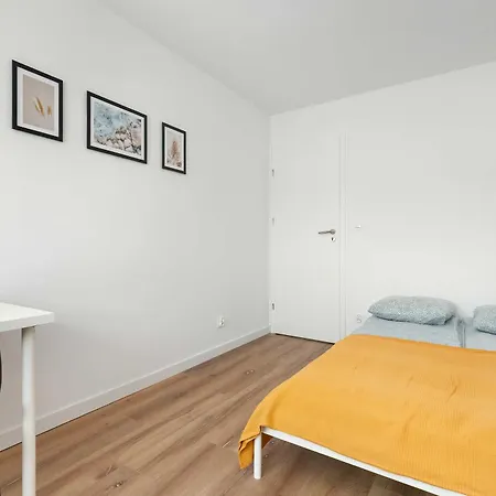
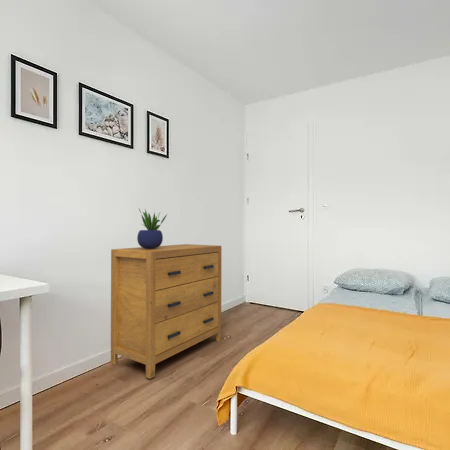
+ dresser [110,243,222,380]
+ potted plant [136,208,168,249]
